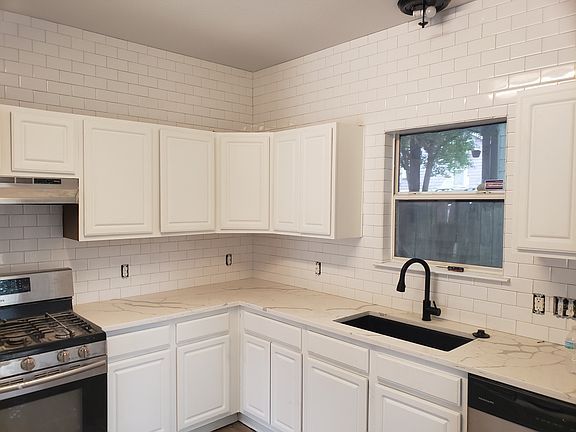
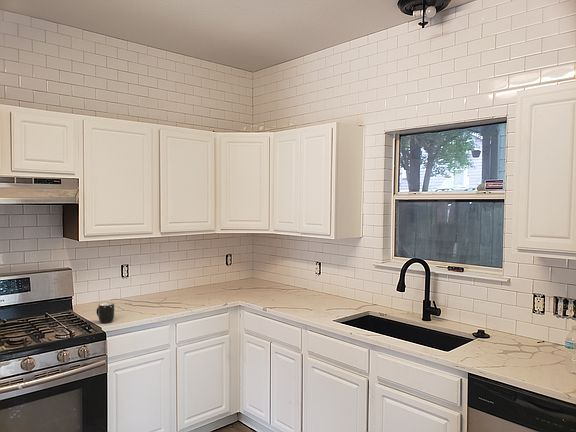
+ mug [95,302,115,324]
